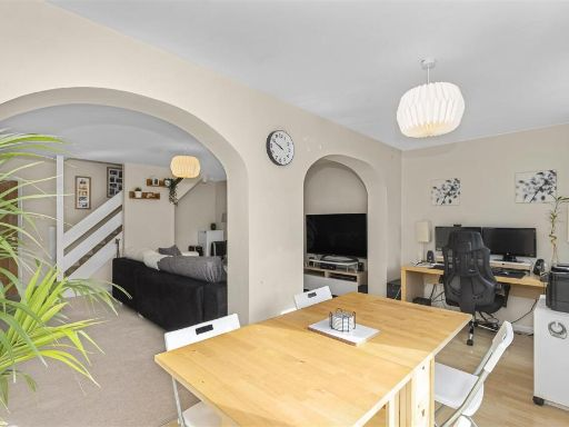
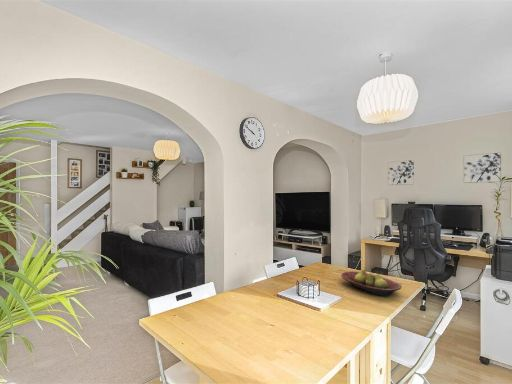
+ fruit bowl [340,269,403,297]
